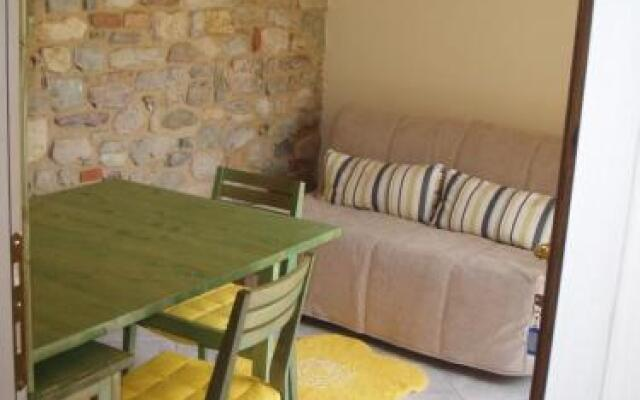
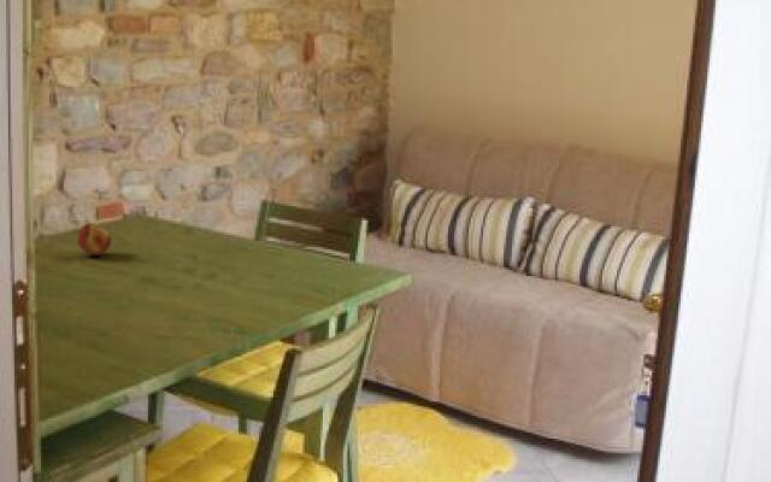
+ fruit [76,222,113,257]
